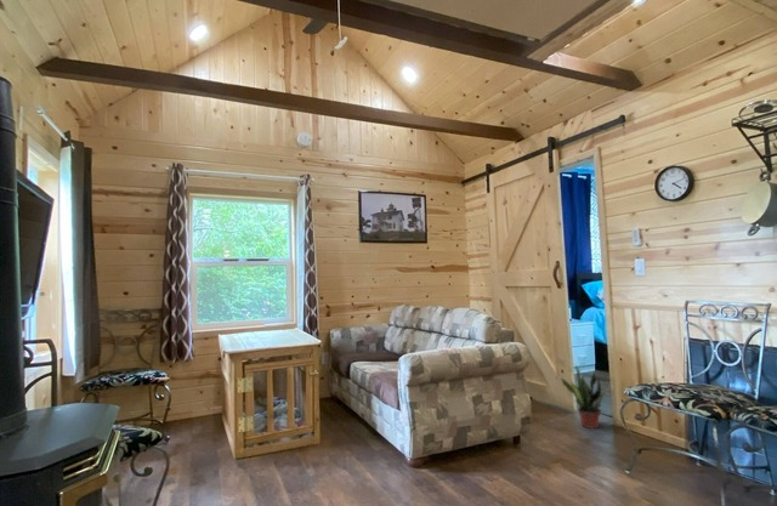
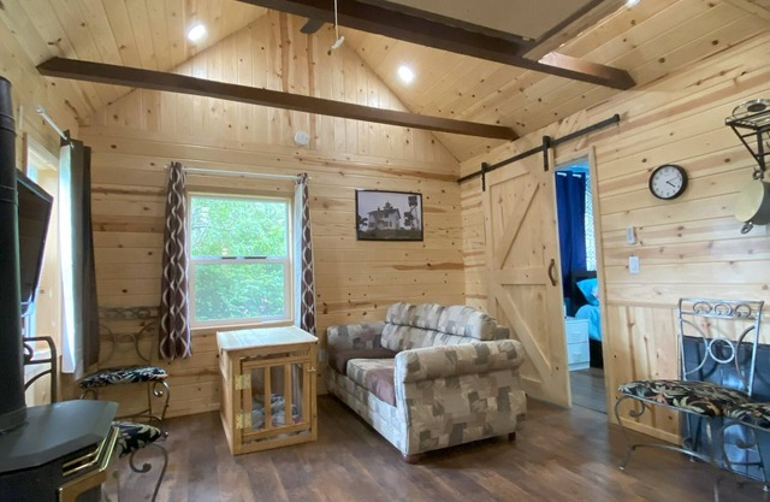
- potted plant [560,363,613,430]
